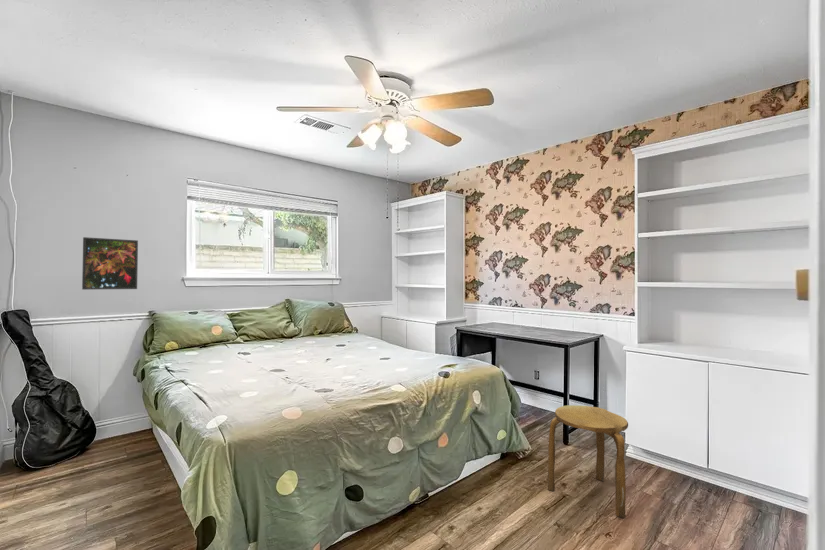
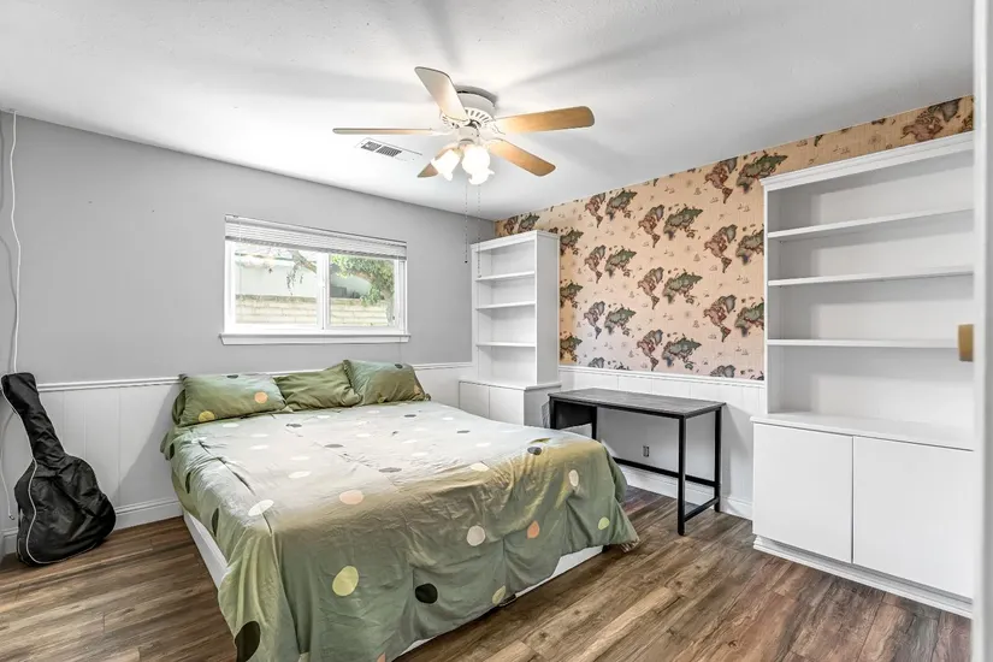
- stool [547,404,629,519]
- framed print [81,236,139,291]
